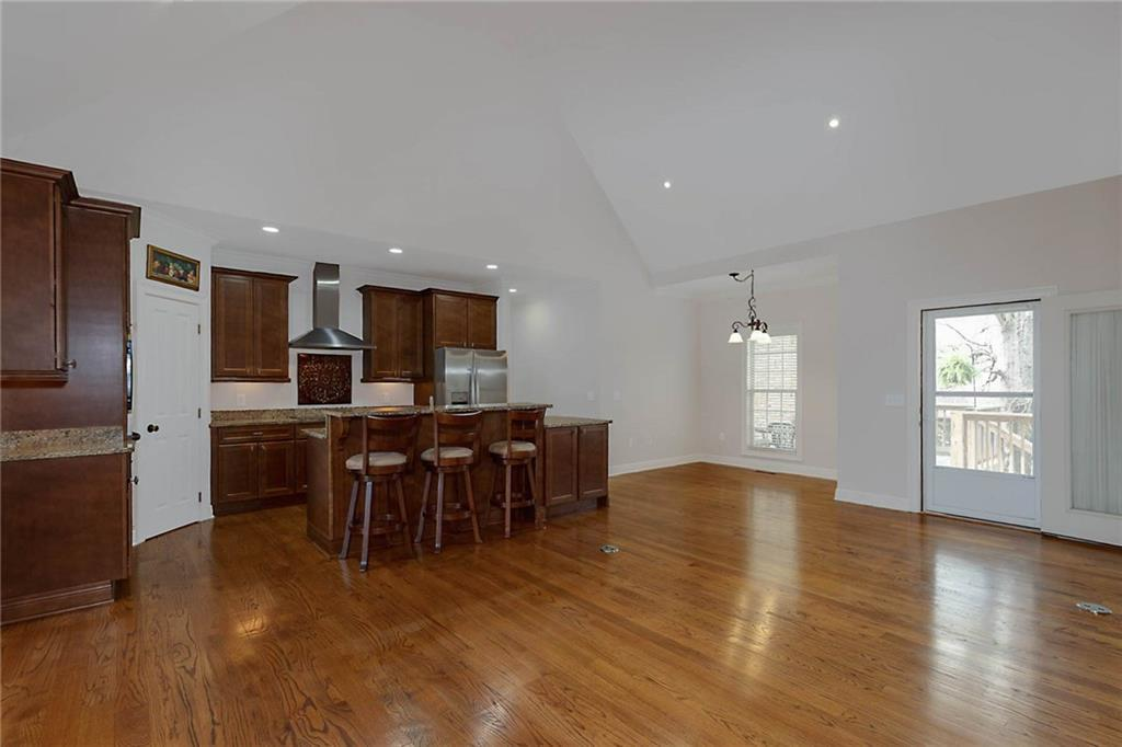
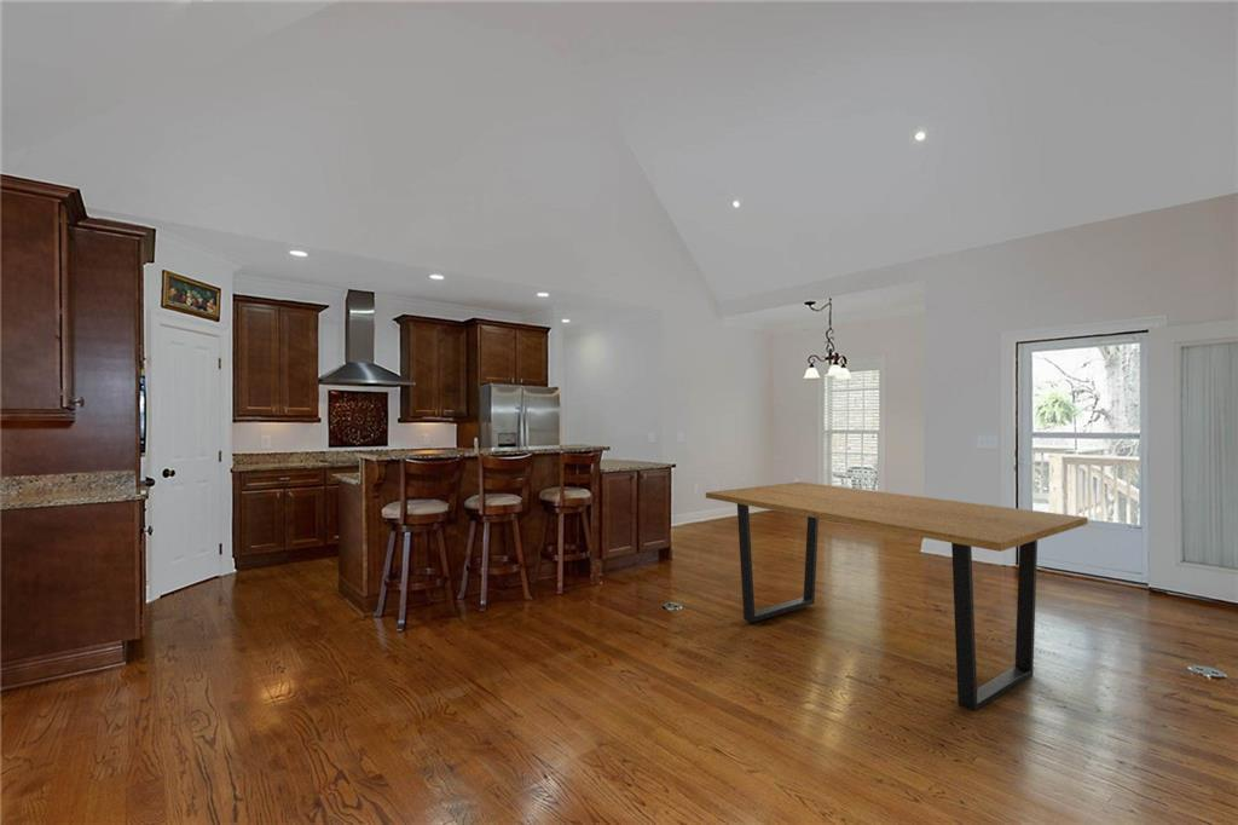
+ dining table [705,480,1089,712]
